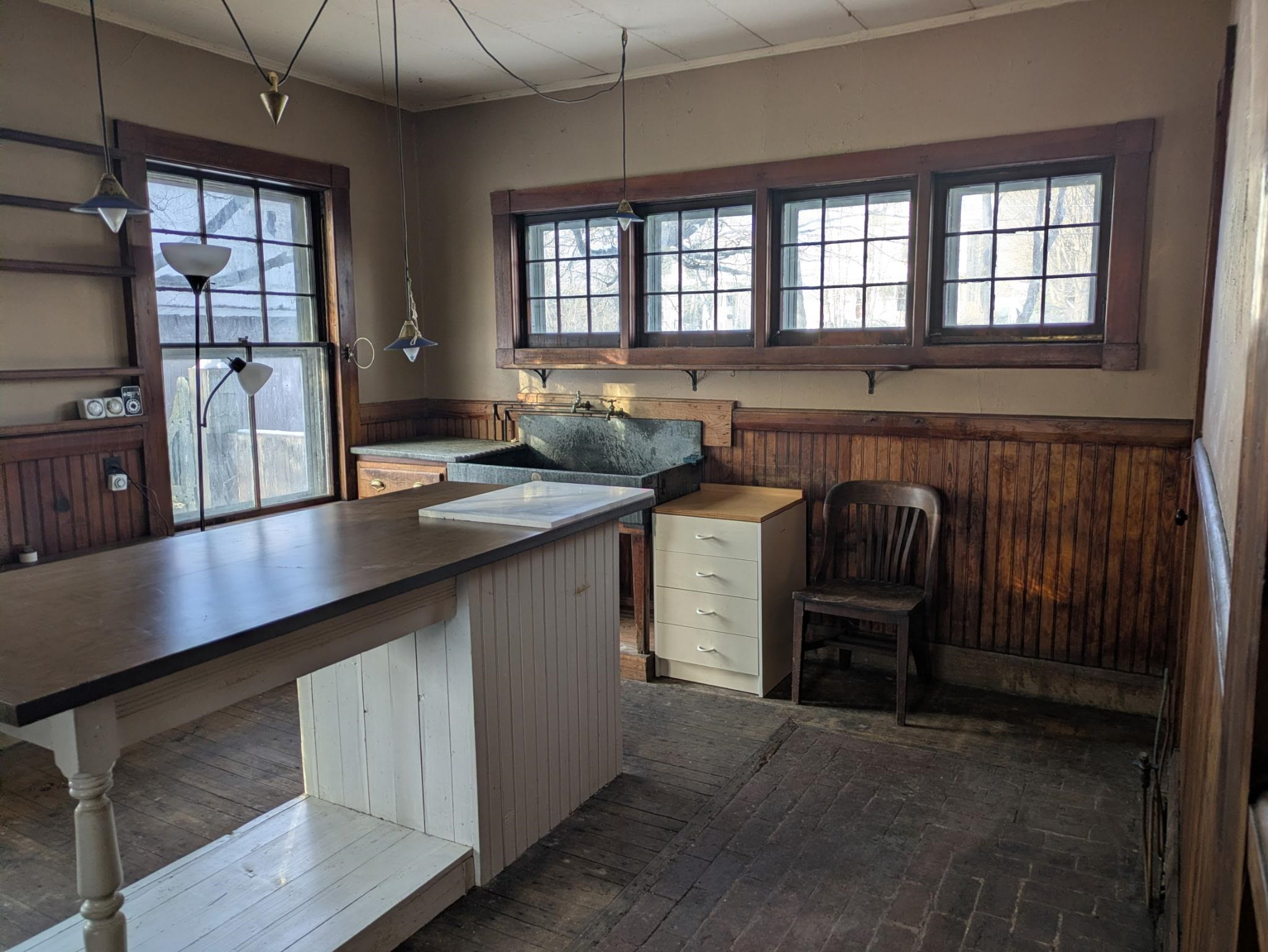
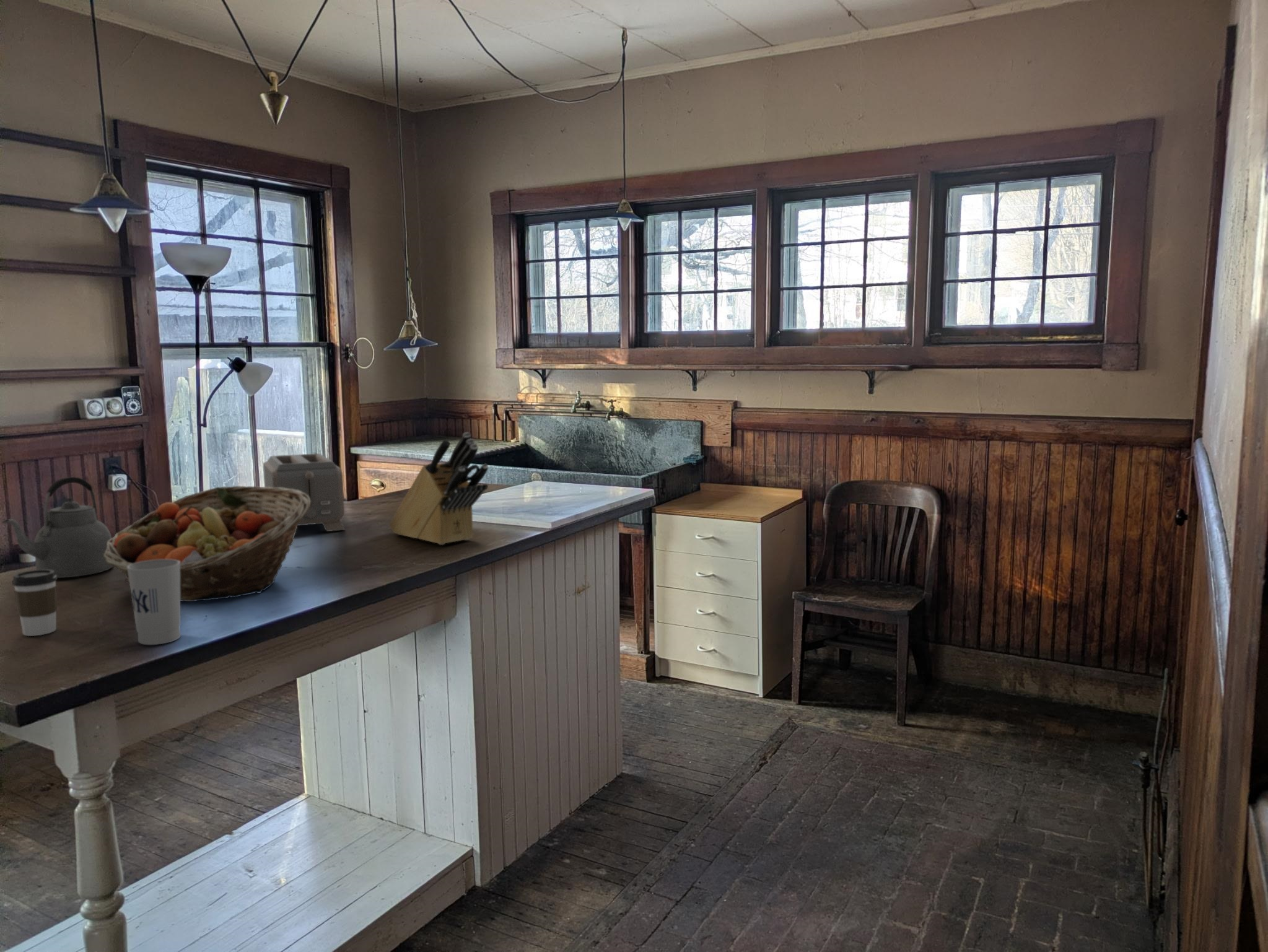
+ kettle [1,476,114,579]
+ knife block [389,432,489,546]
+ fruit basket [103,486,310,602]
+ cup [127,559,181,645]
+ toaster [263,453,346,535]
+ coffee cup [11,569,58,637]
